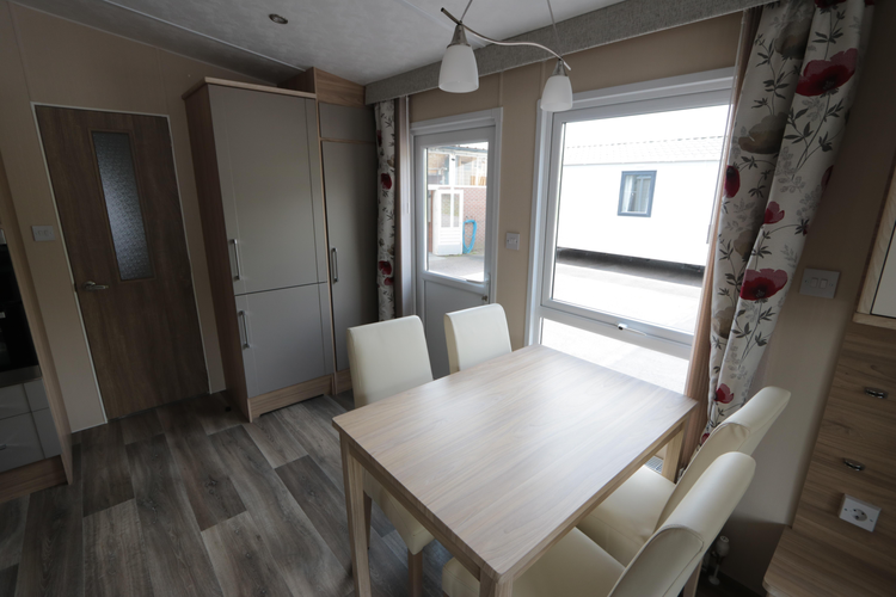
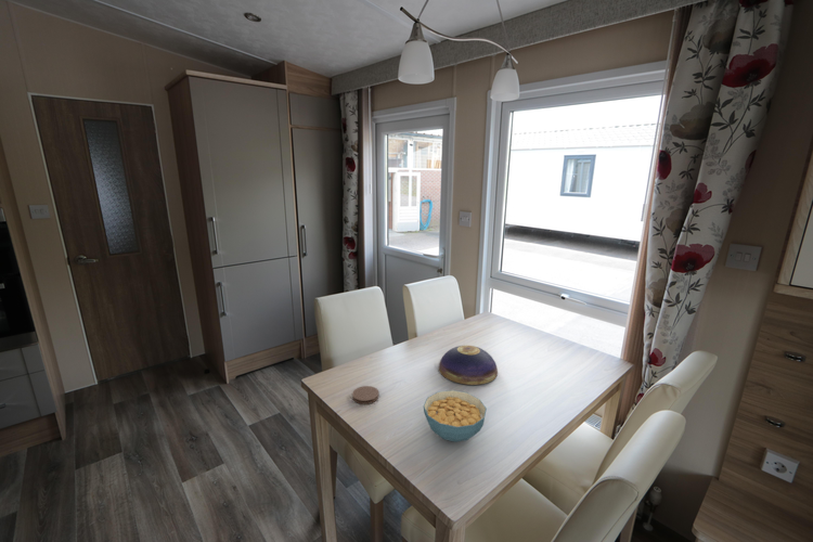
+ coaster [351,385,380,405]
+ decorative bowl [438,345,499,386]
+ cereal bowl [423,389,488,443]
